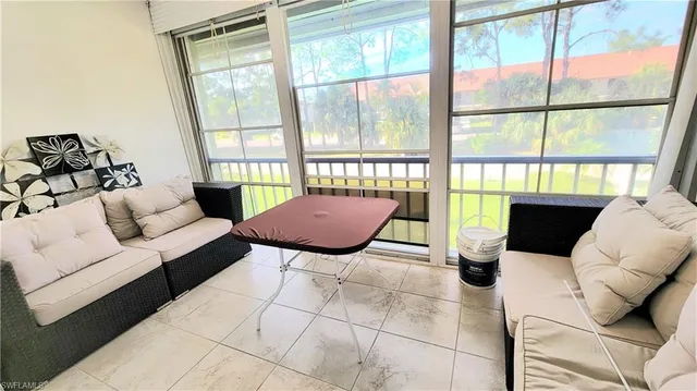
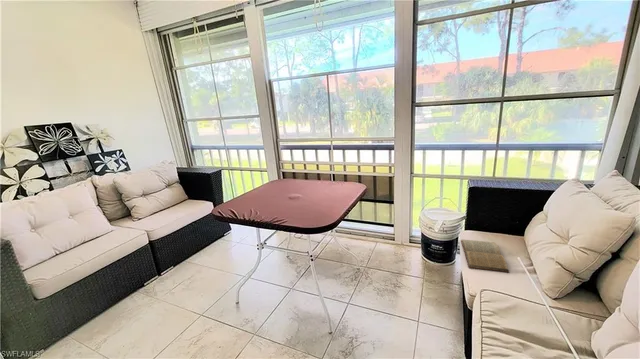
+ book [460,238,510,273]
